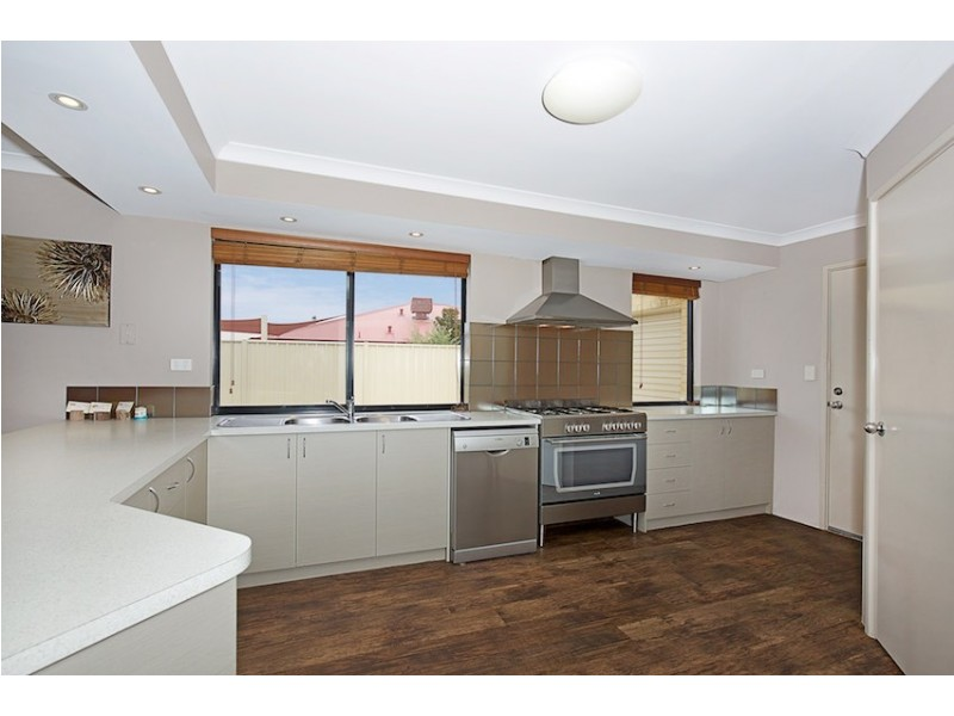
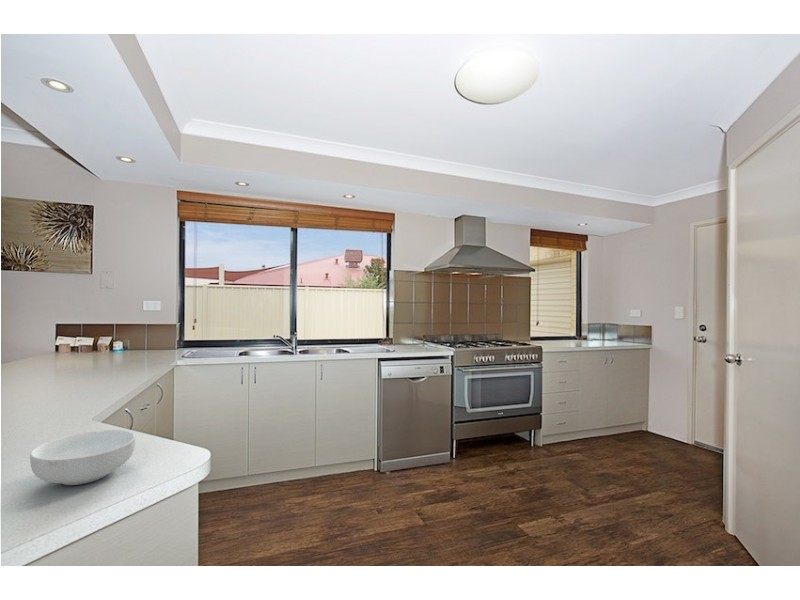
+ cereal bowl [29,429,136,486]
